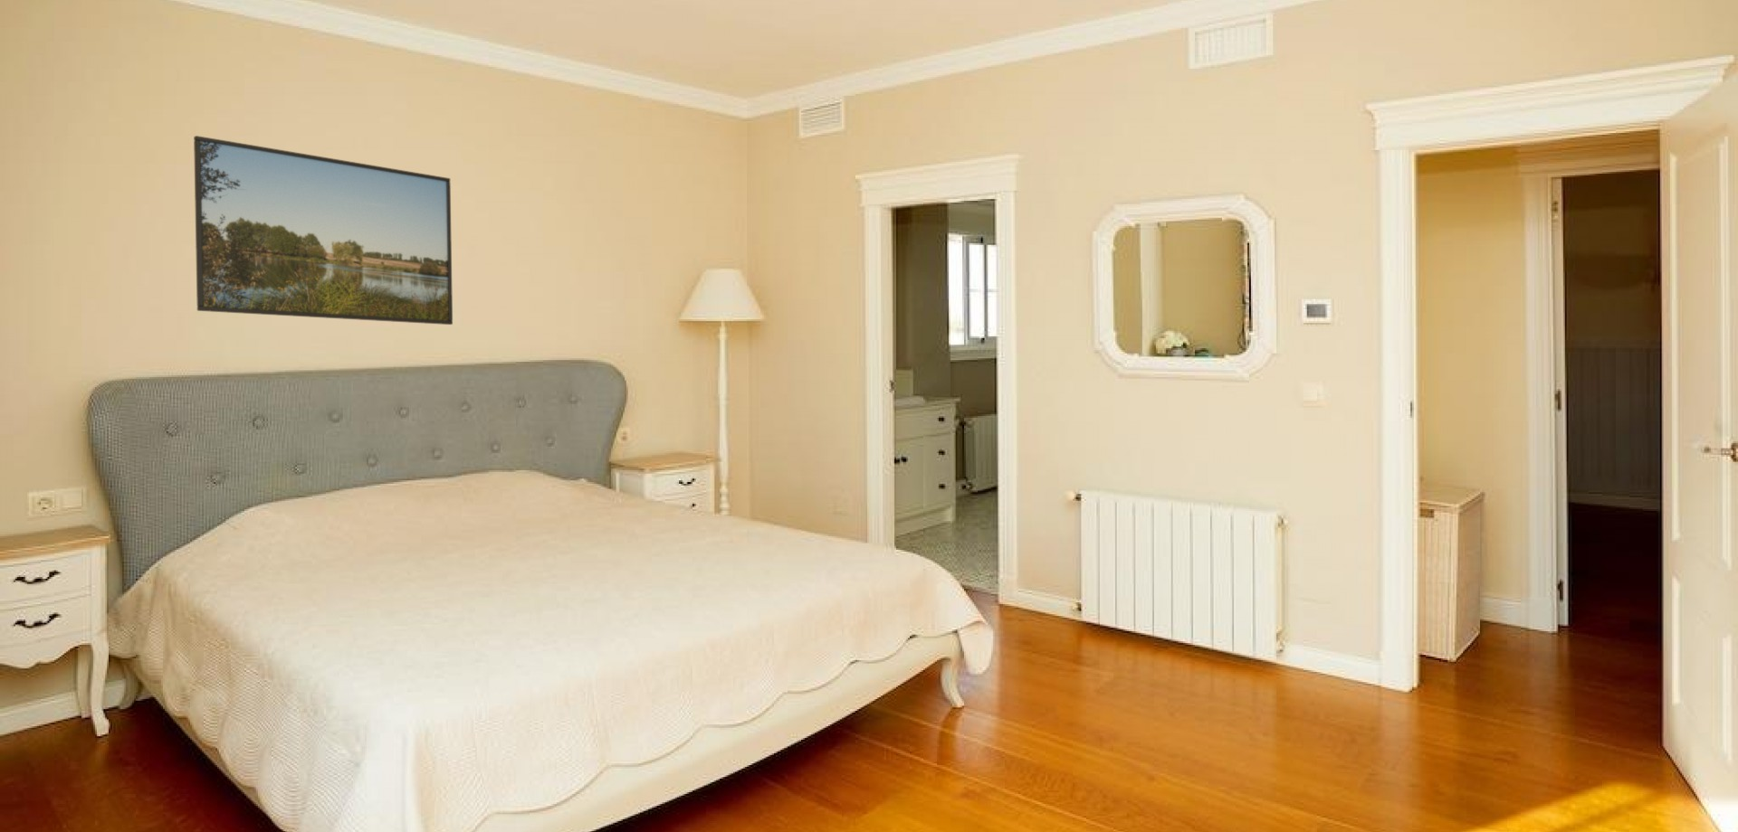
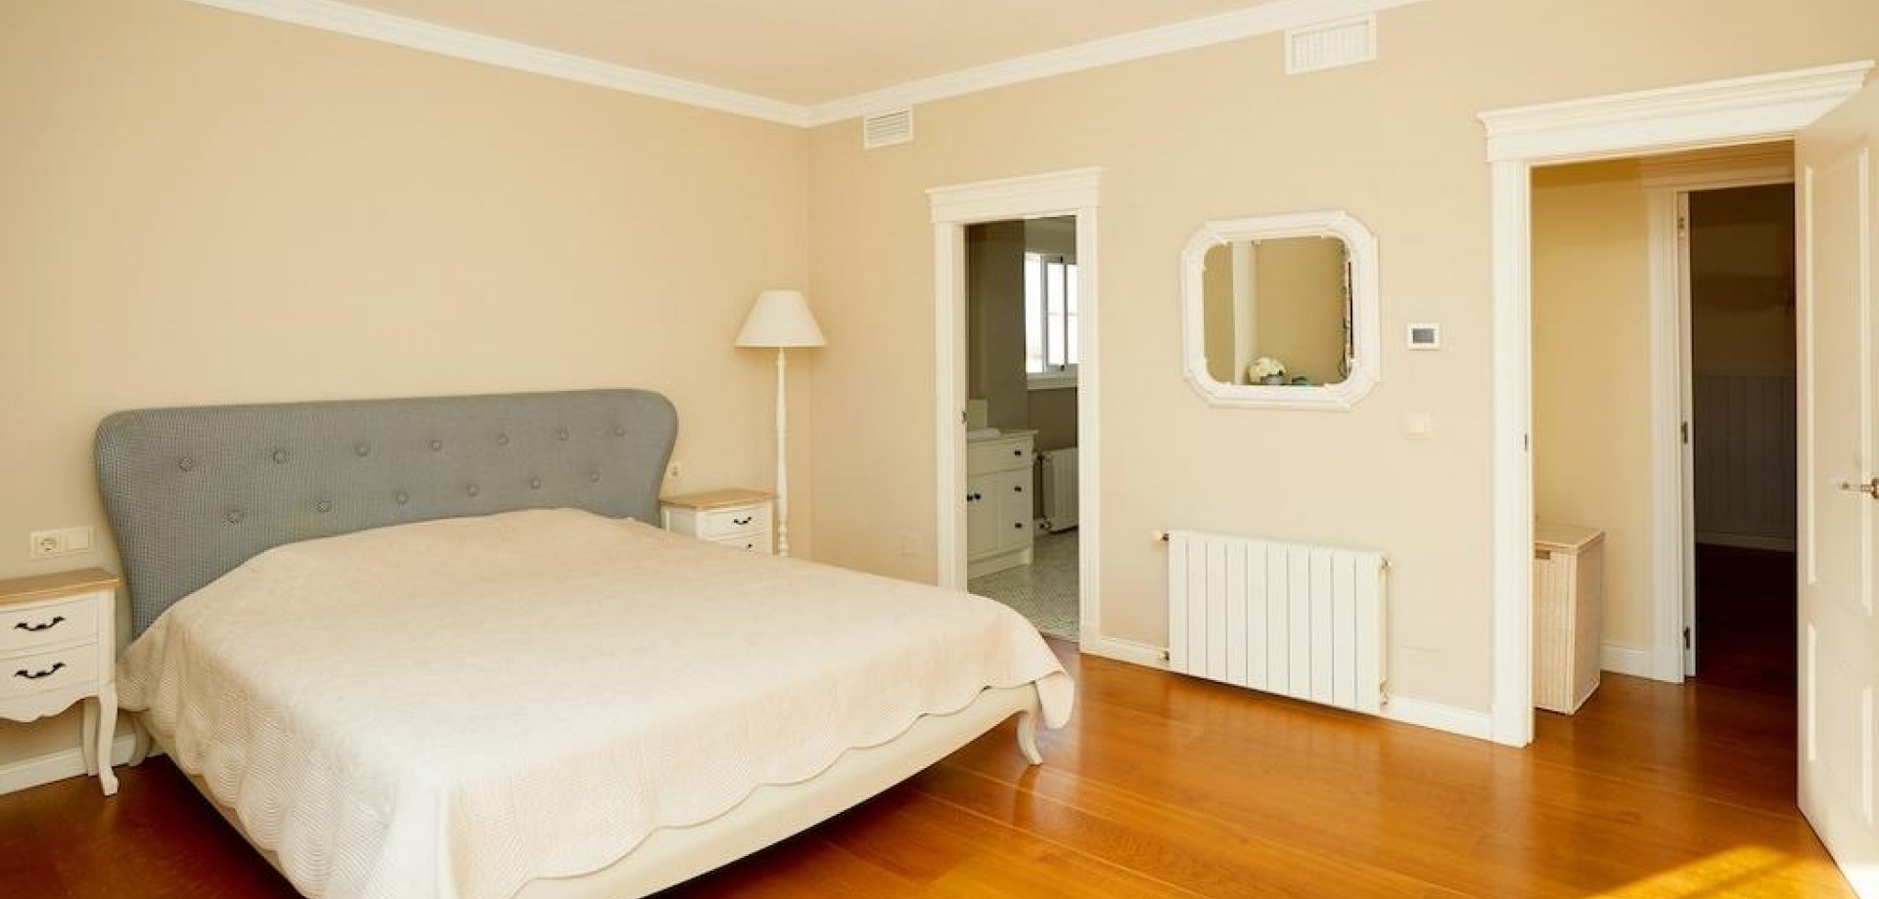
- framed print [193,135,453,326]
